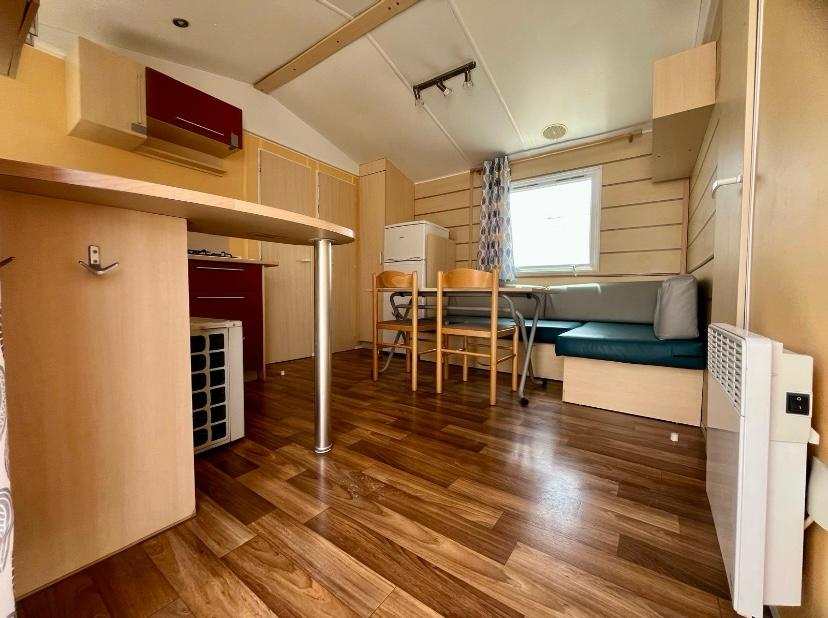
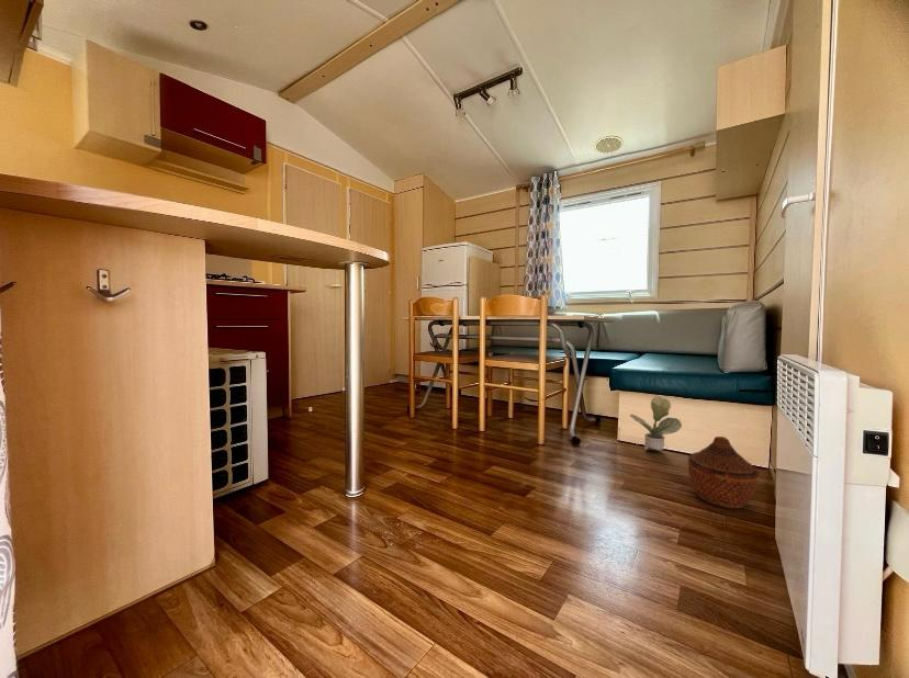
+ potted plant [629,395,683,451]
+ woven basket [687,436,761,509]
